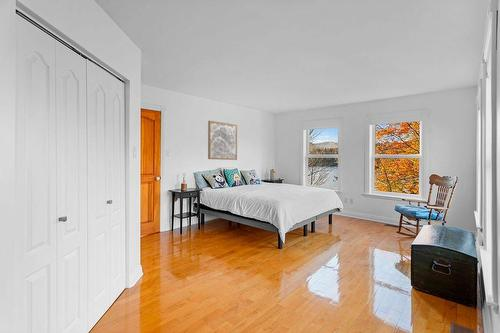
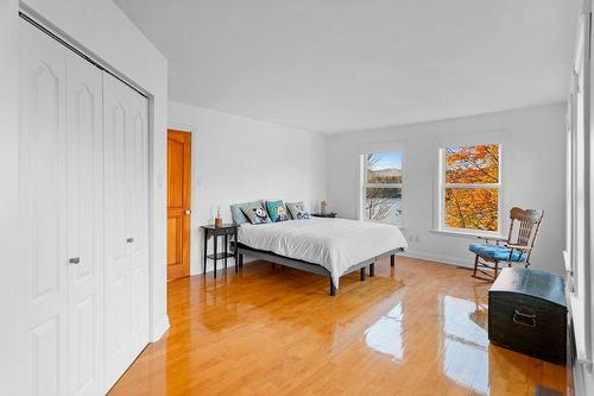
- wall art [207,120,238,161]
